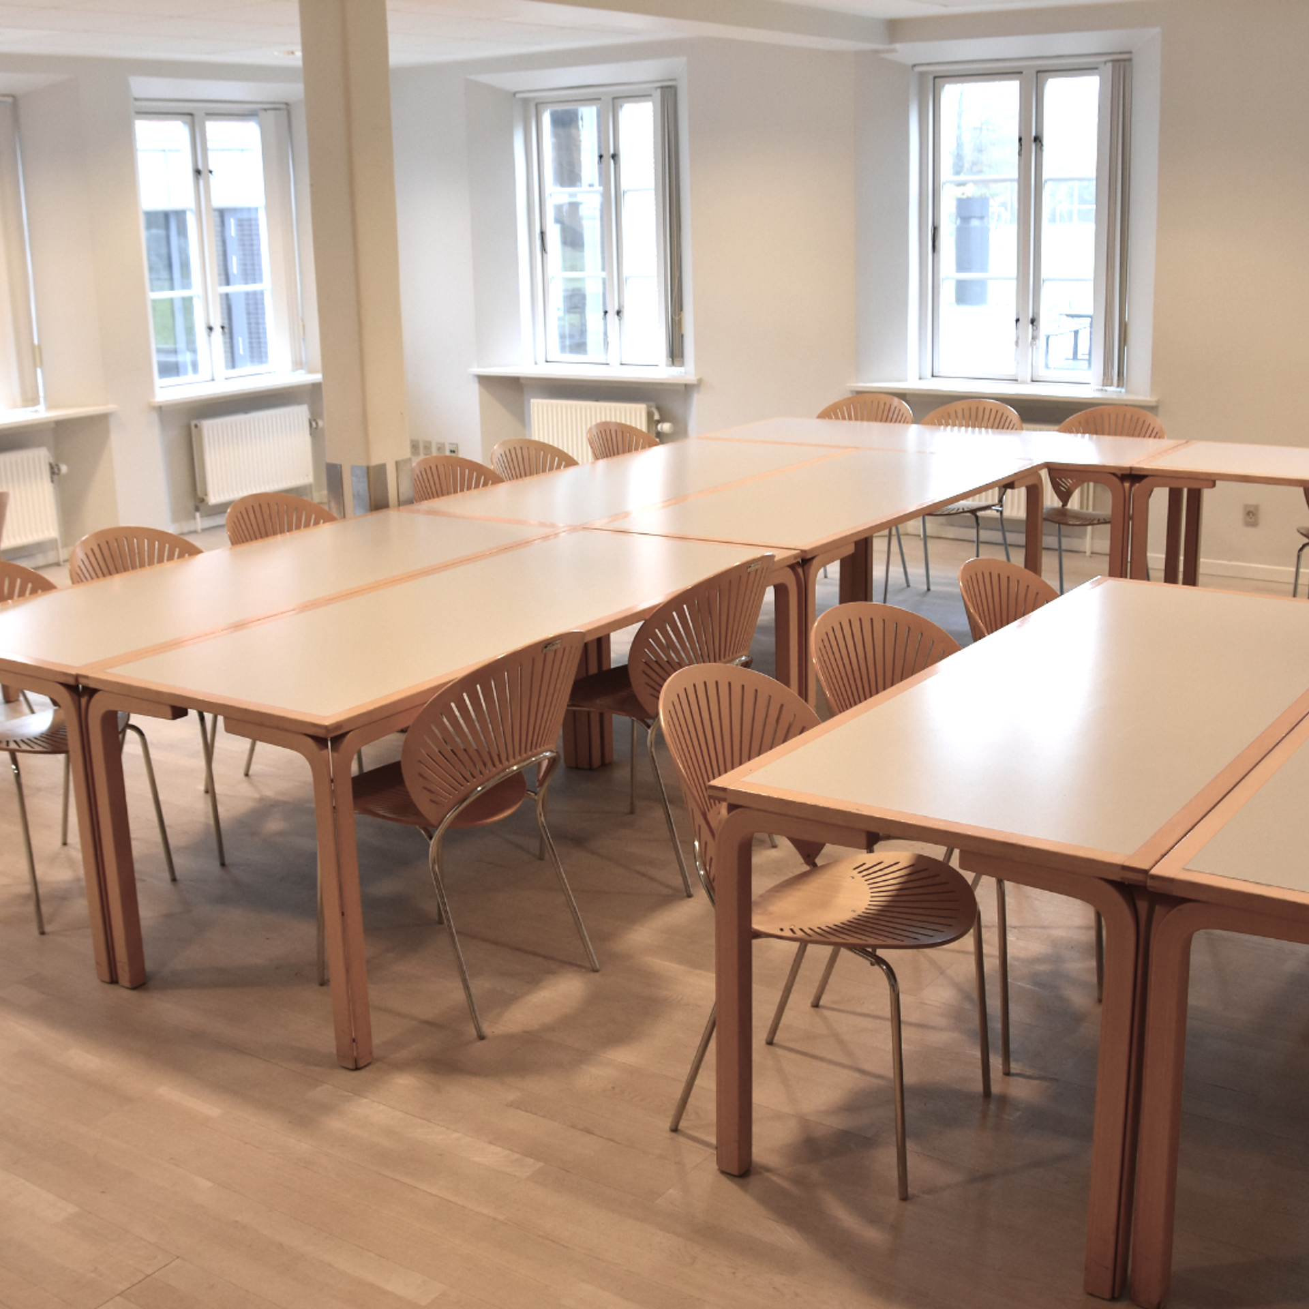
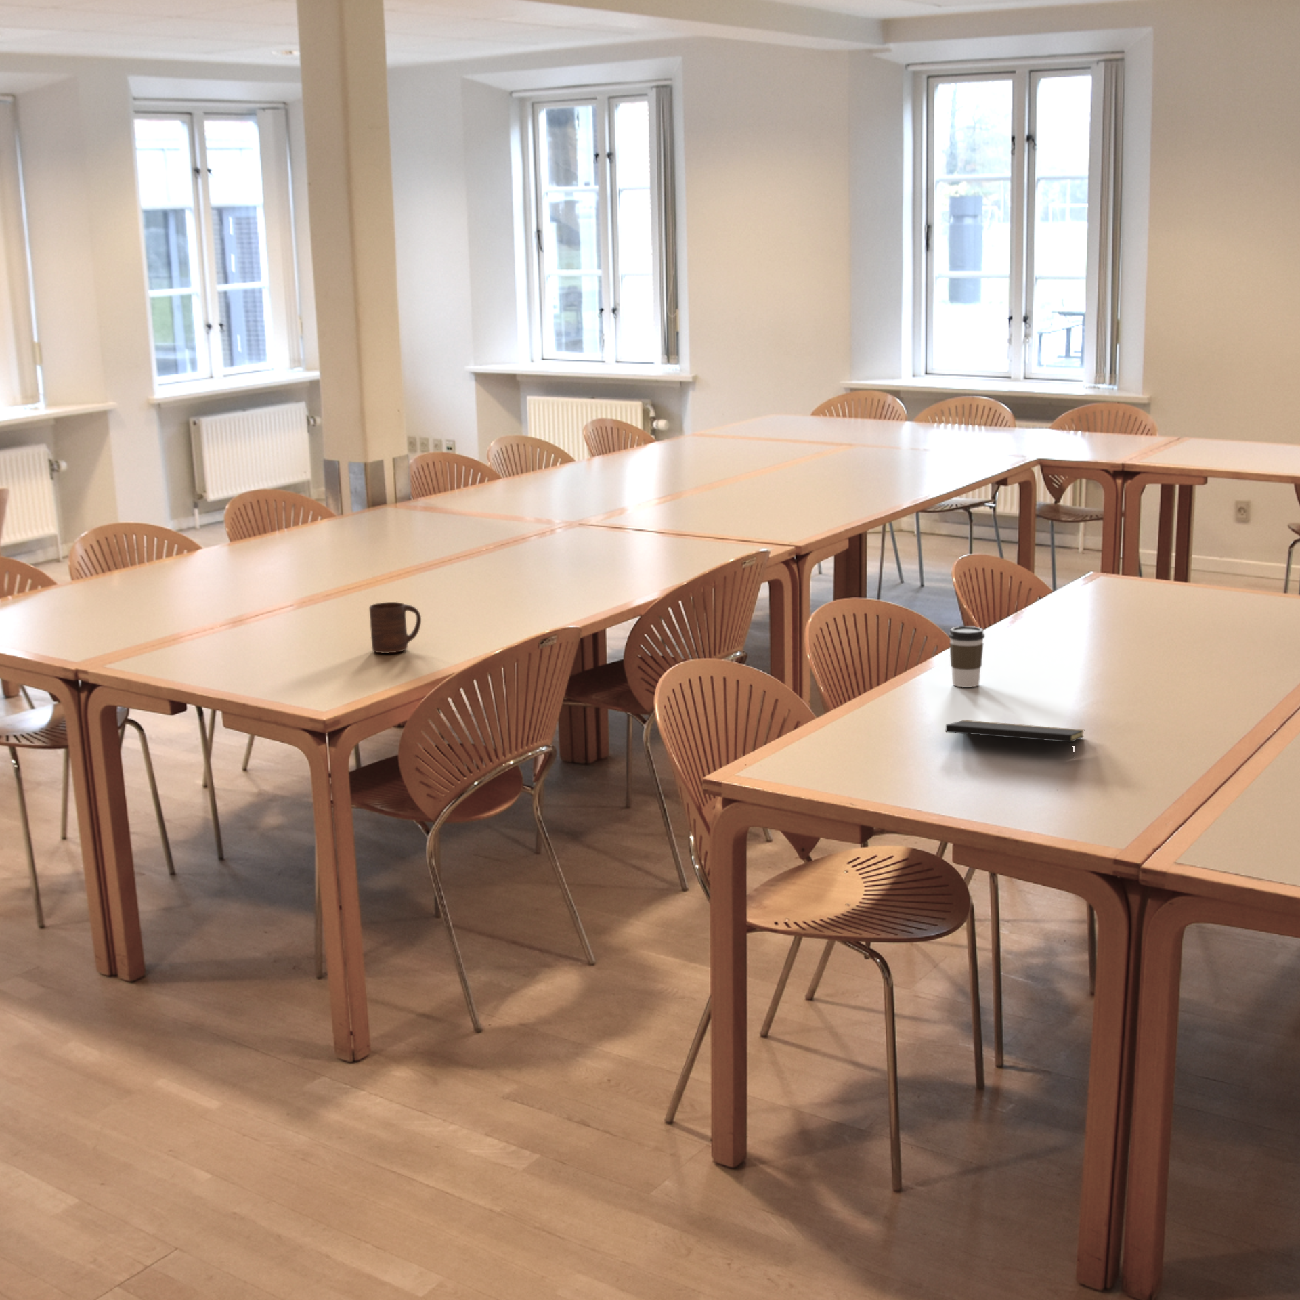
+ notepad [944,720,1085,760]
+ cup [369,601,421,654]
+ coffee cup [948,626,986,688]
